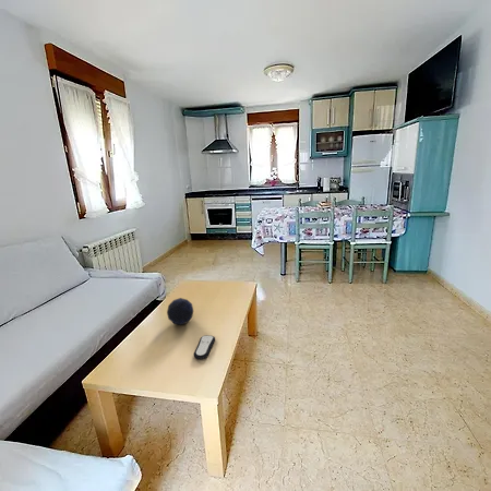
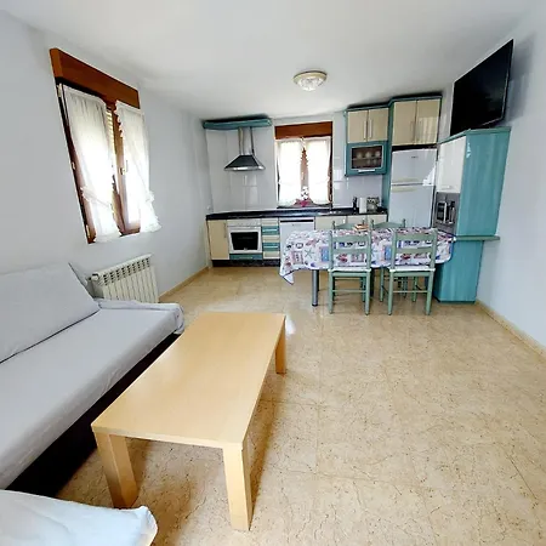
- remote control [193,334,216,360]
- decorative orb [166,297,194,326]
